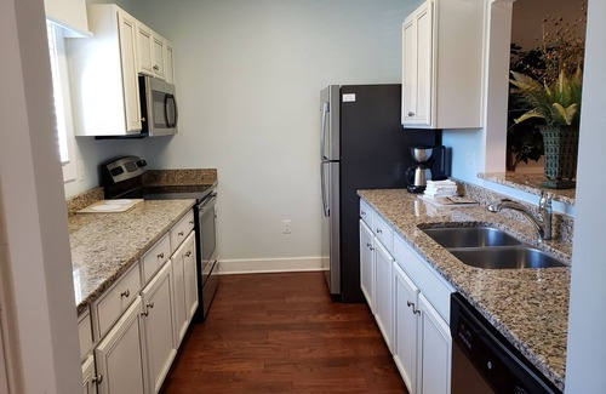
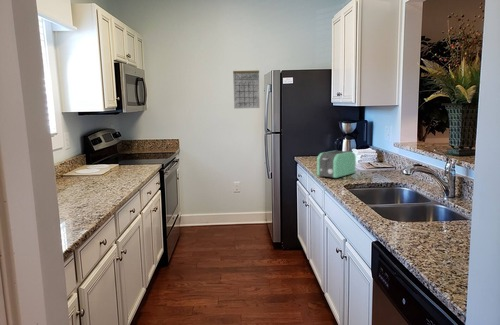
+ calendar [232,69,261,110]
+ toaster [316,150,357,179]
